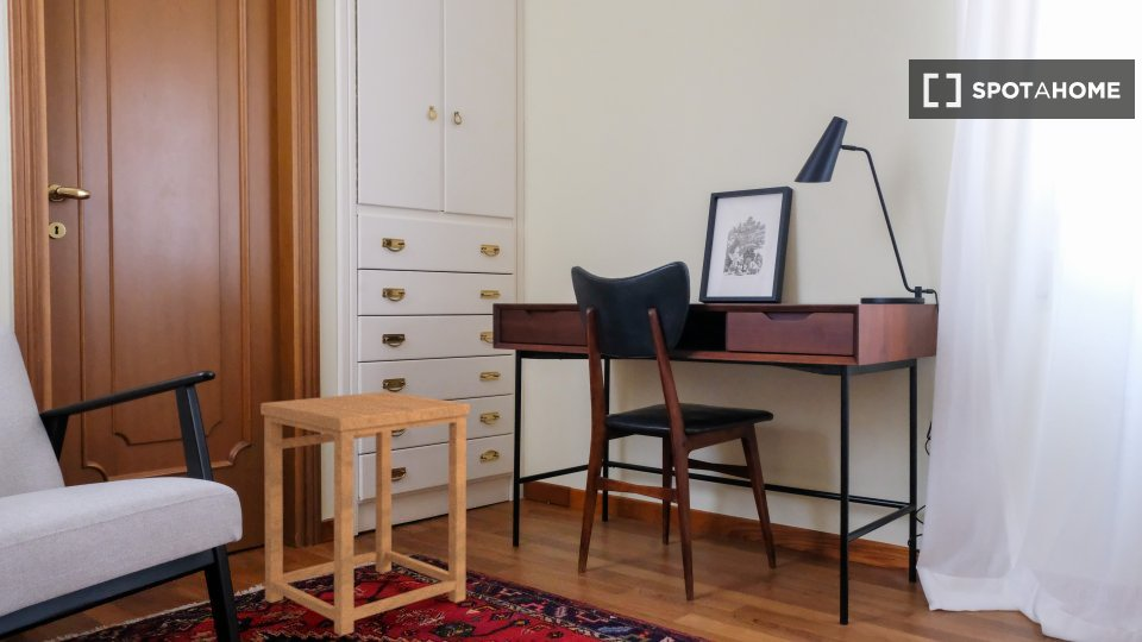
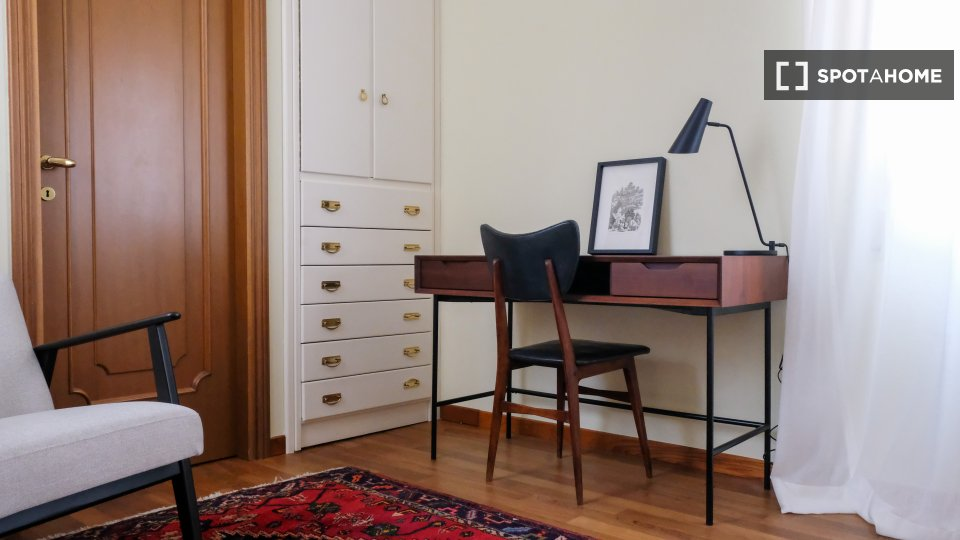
- side table [259,390,471,636]
